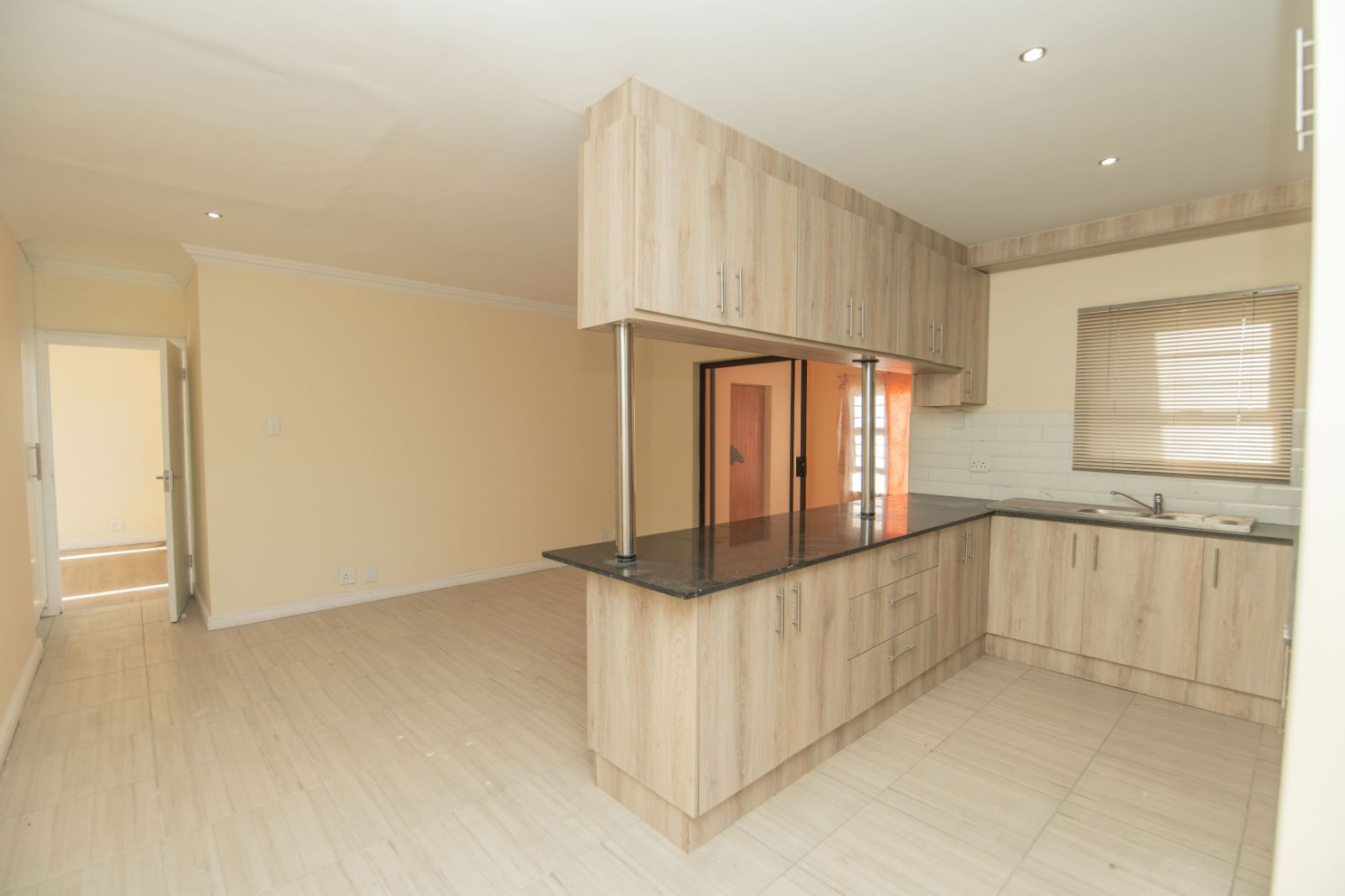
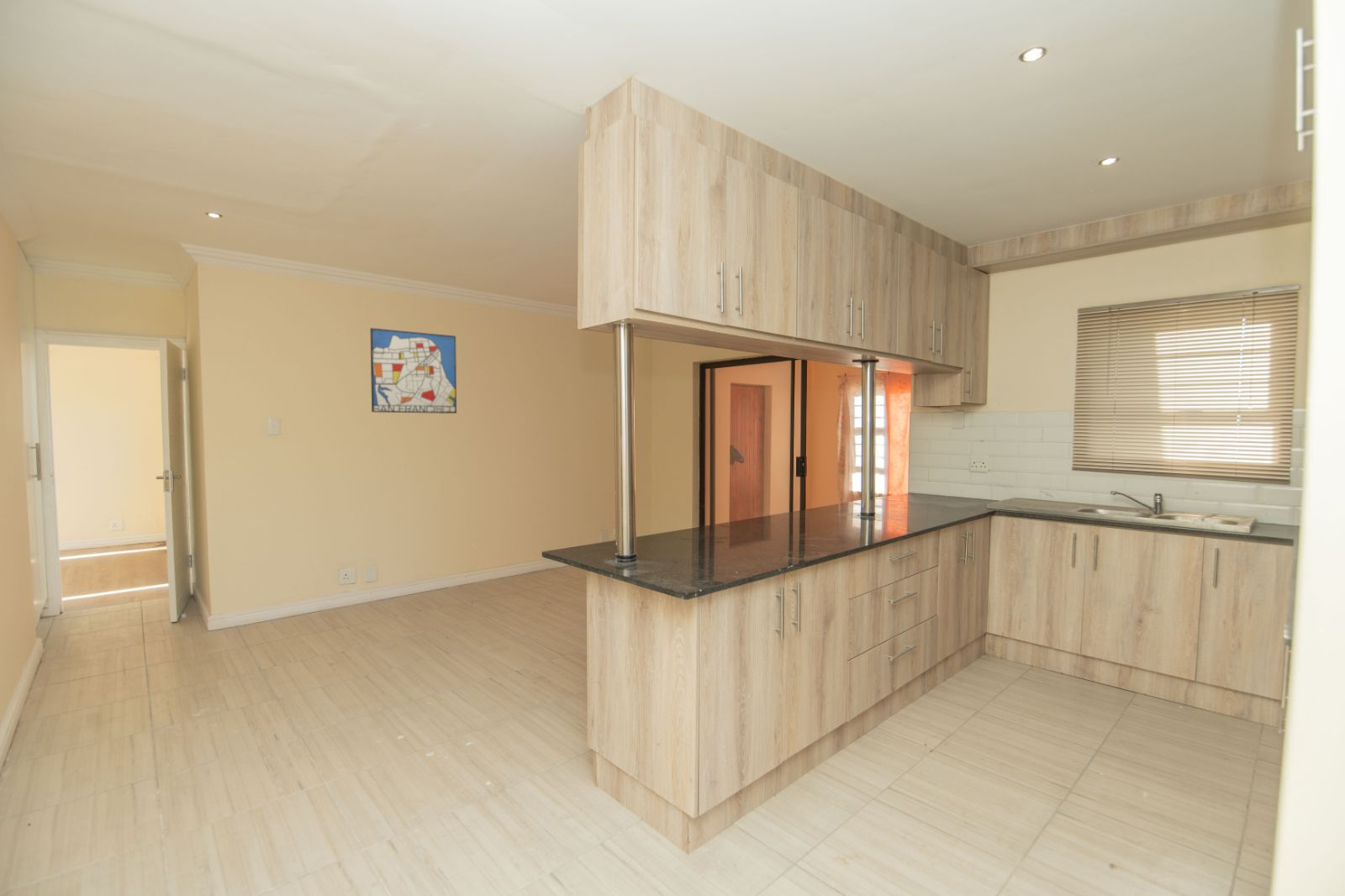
+ wall art [370,327,457,414]
